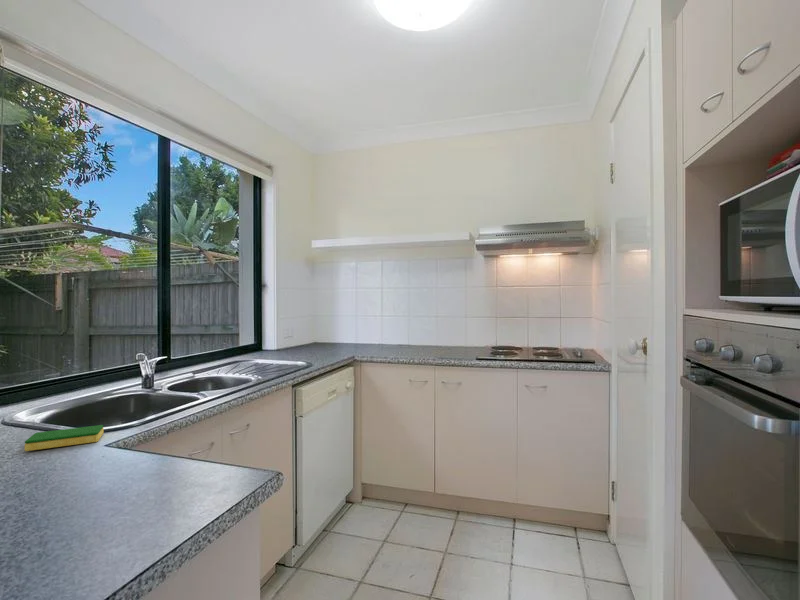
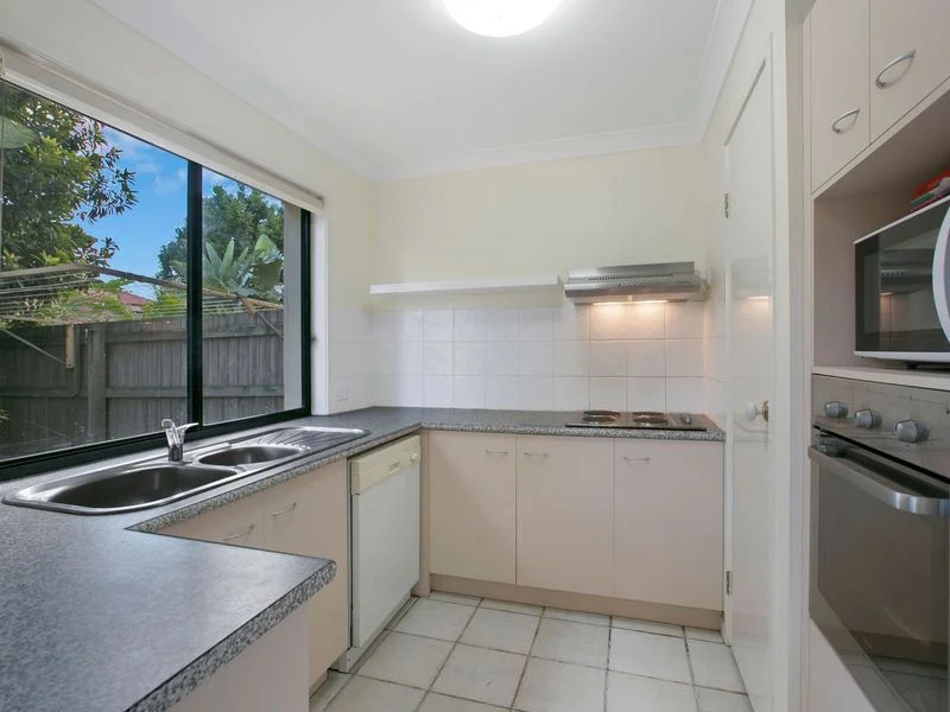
- dish sponge [24,424,104,452]
